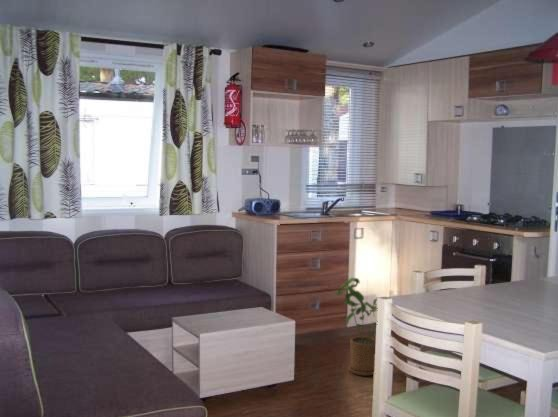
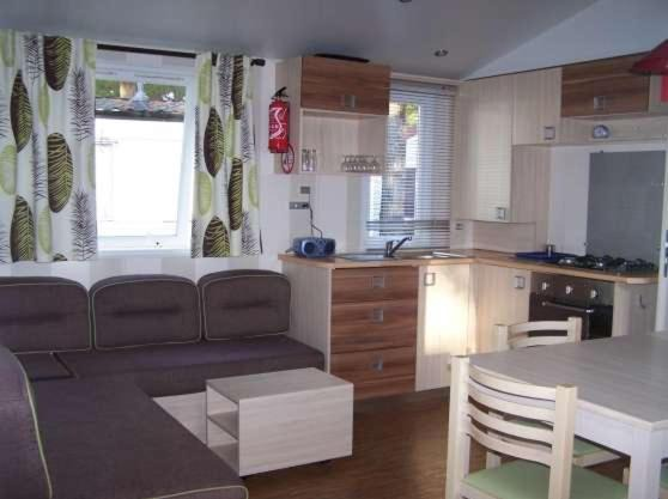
- house plant [333,277,378,377]
